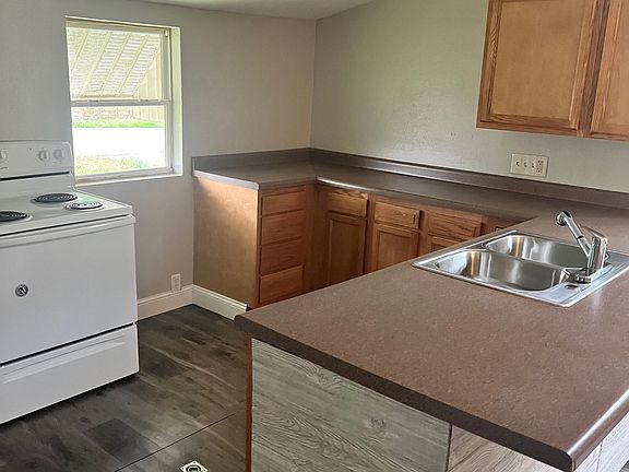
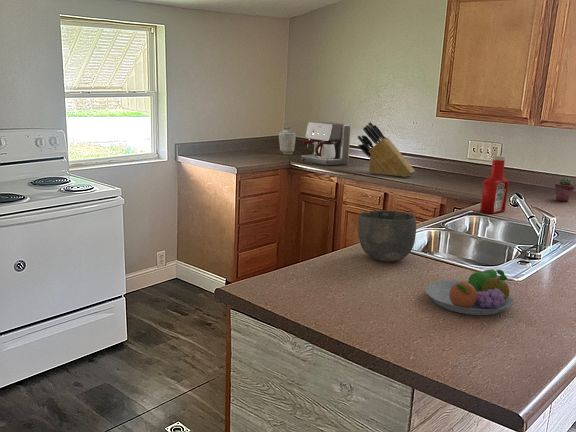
+ soap bottle [479,155,510,215]
+ fruit bowl [424,268,514,316]
+ potted succulent [554,177,575,202]
+ vase [278,126,297,155]
+ coffee maker [300,121,352,166]
+ bowl [357,210,417,262]
+ knife block [357,121,416,178]
